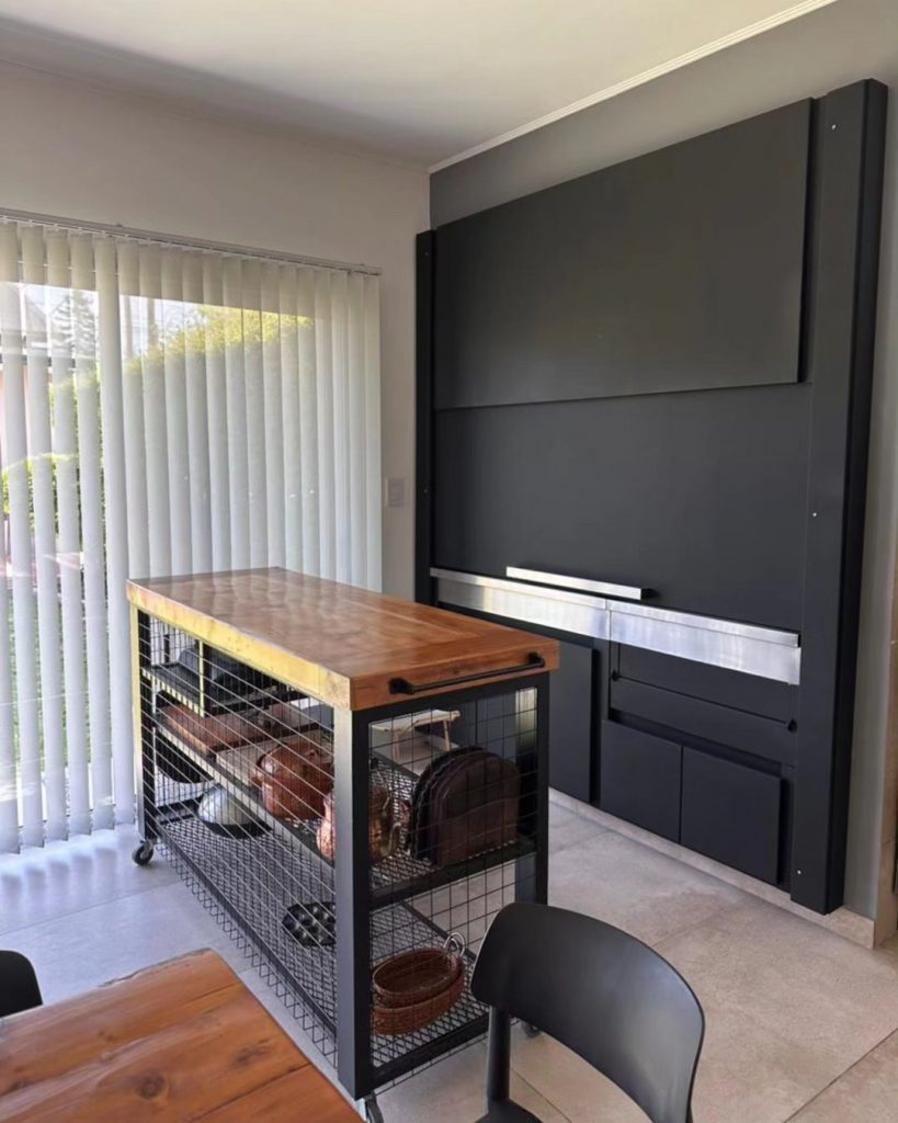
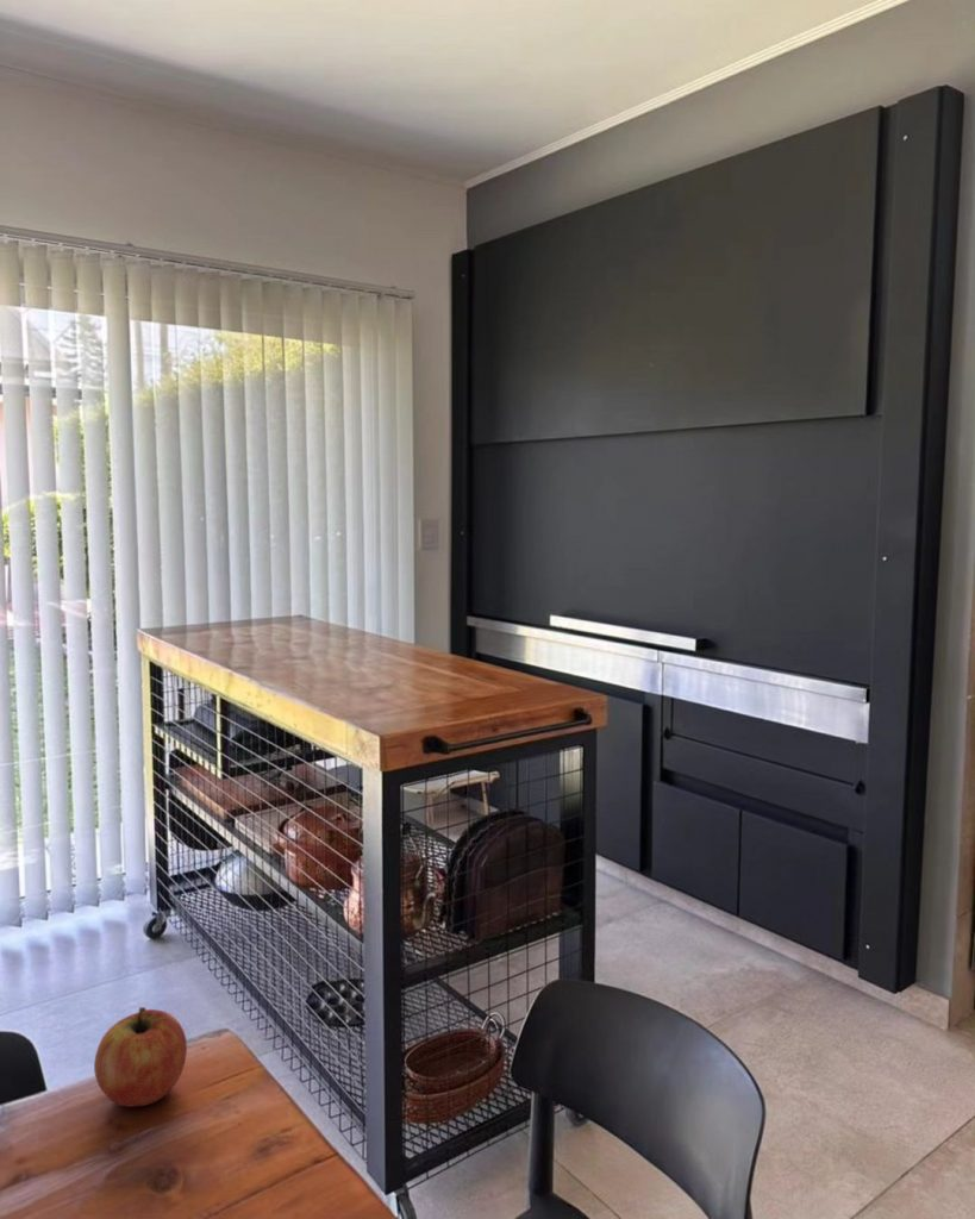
+ fruit [93,1006,188,1108]
